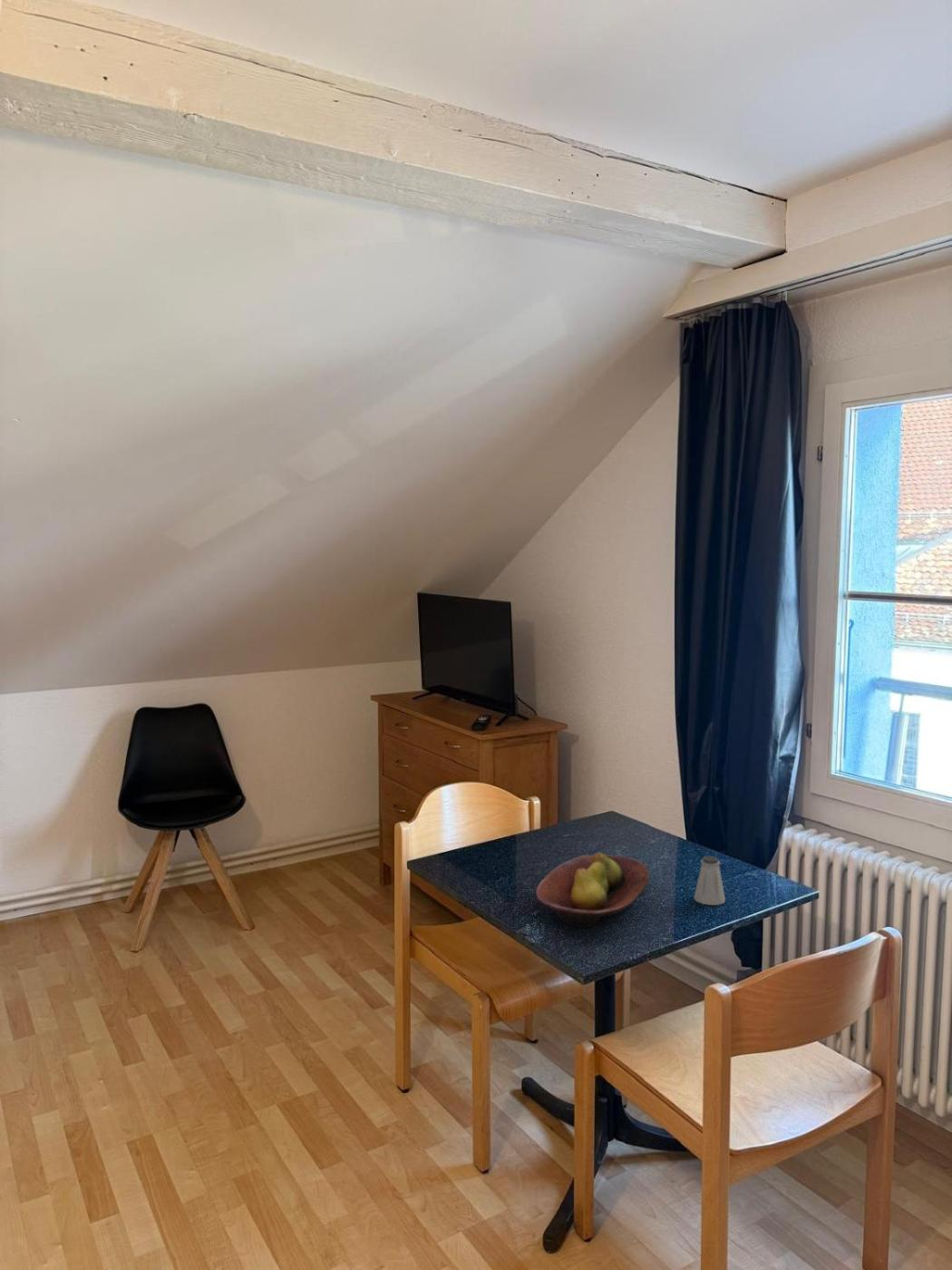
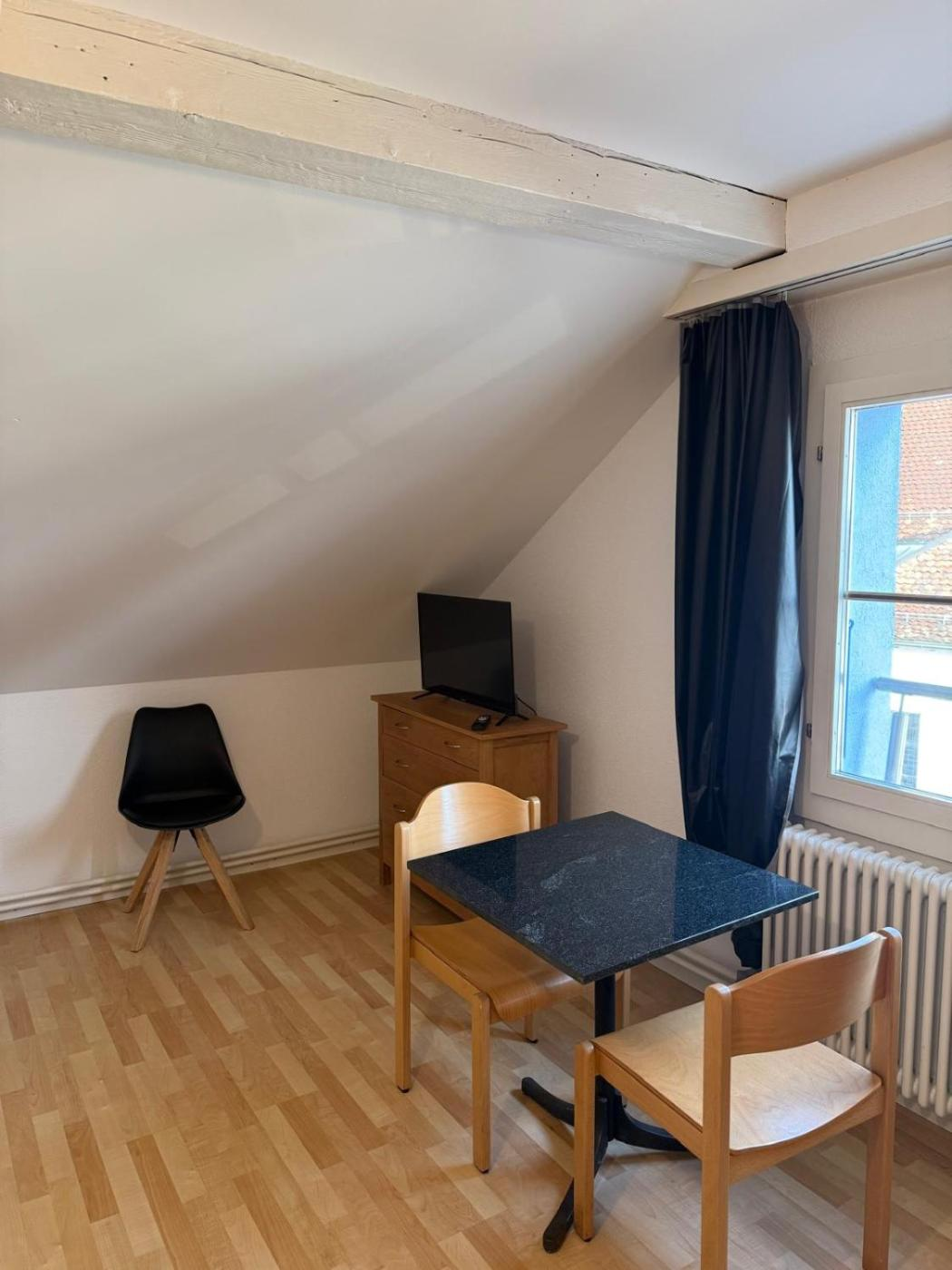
- fruit bowl [534,852,650,929]
- saltshaker [693,855,726,906]
